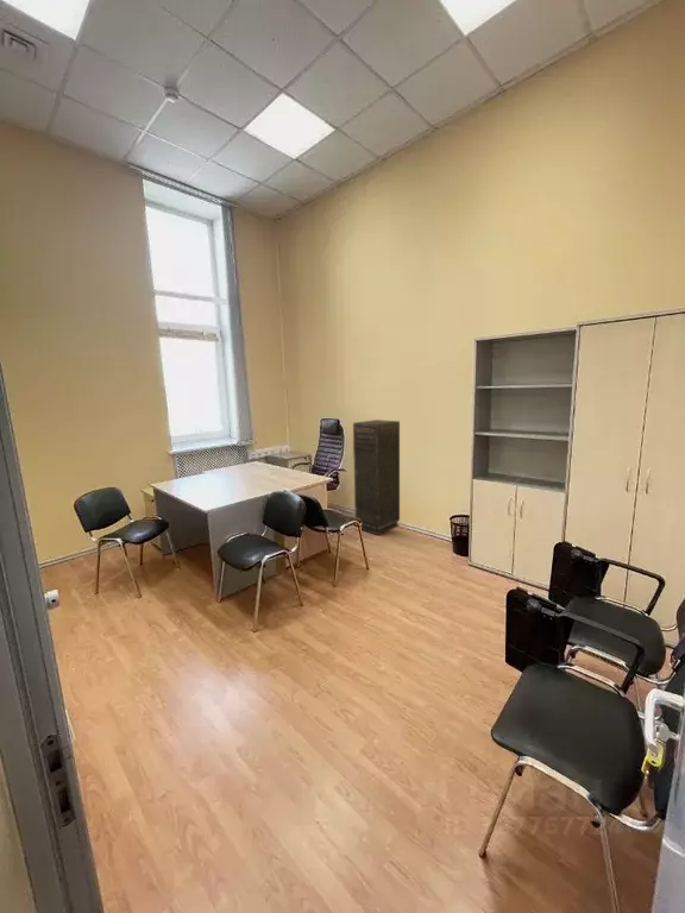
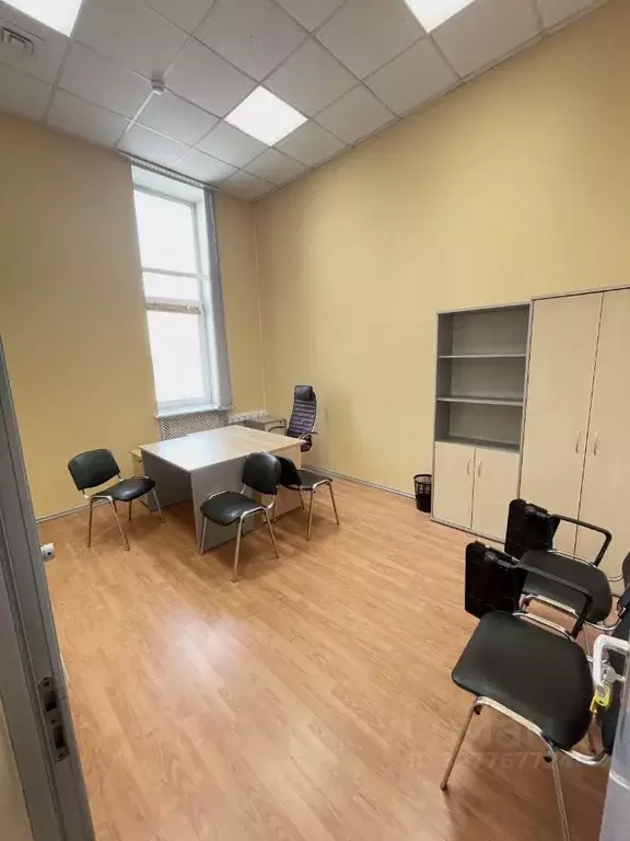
- storage cabinet [352,418,401,536]
